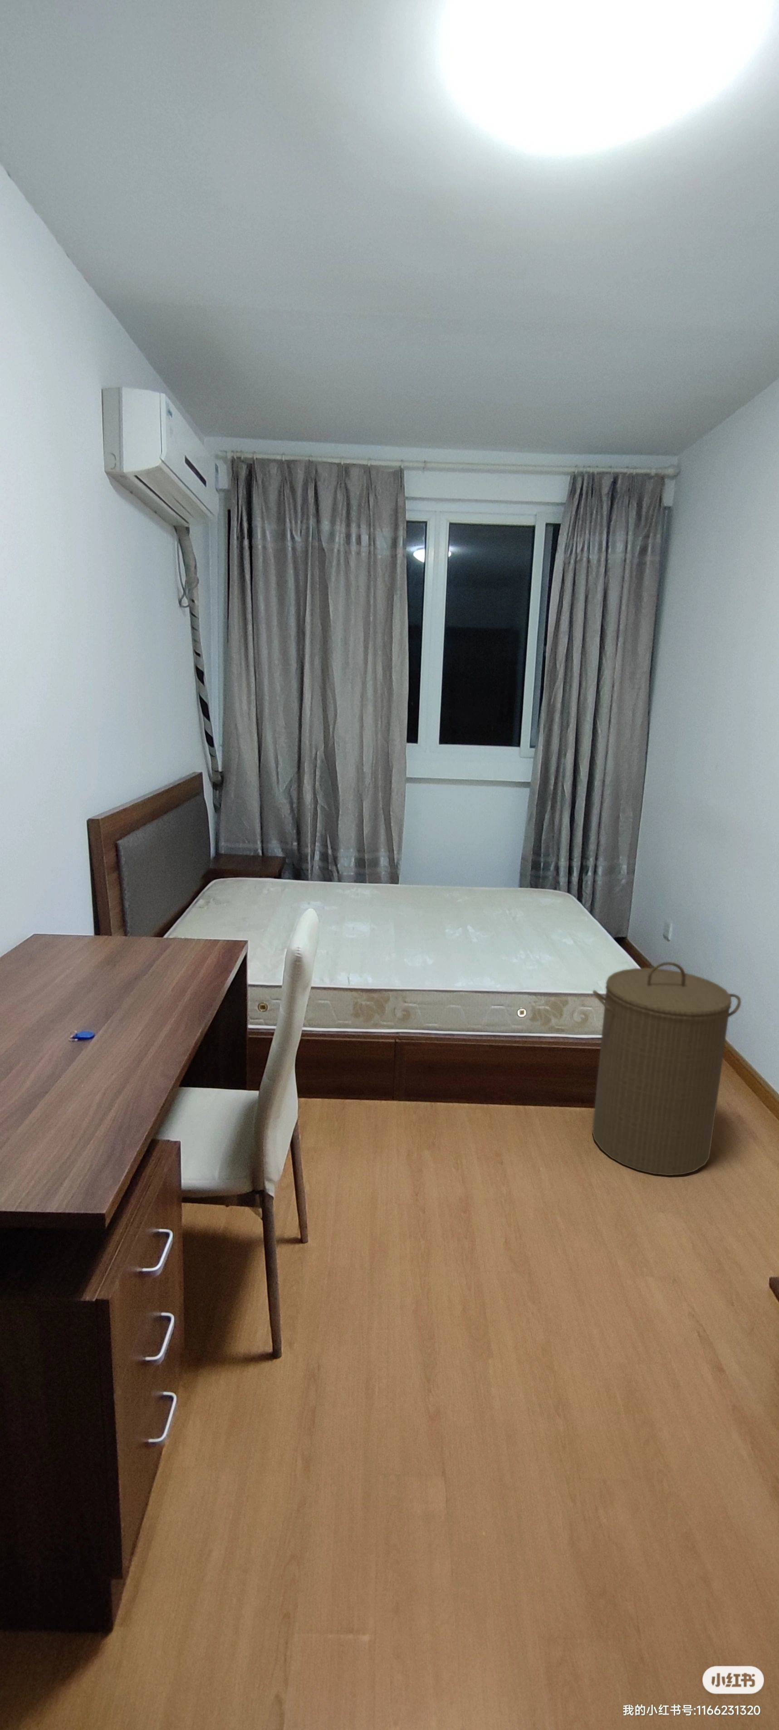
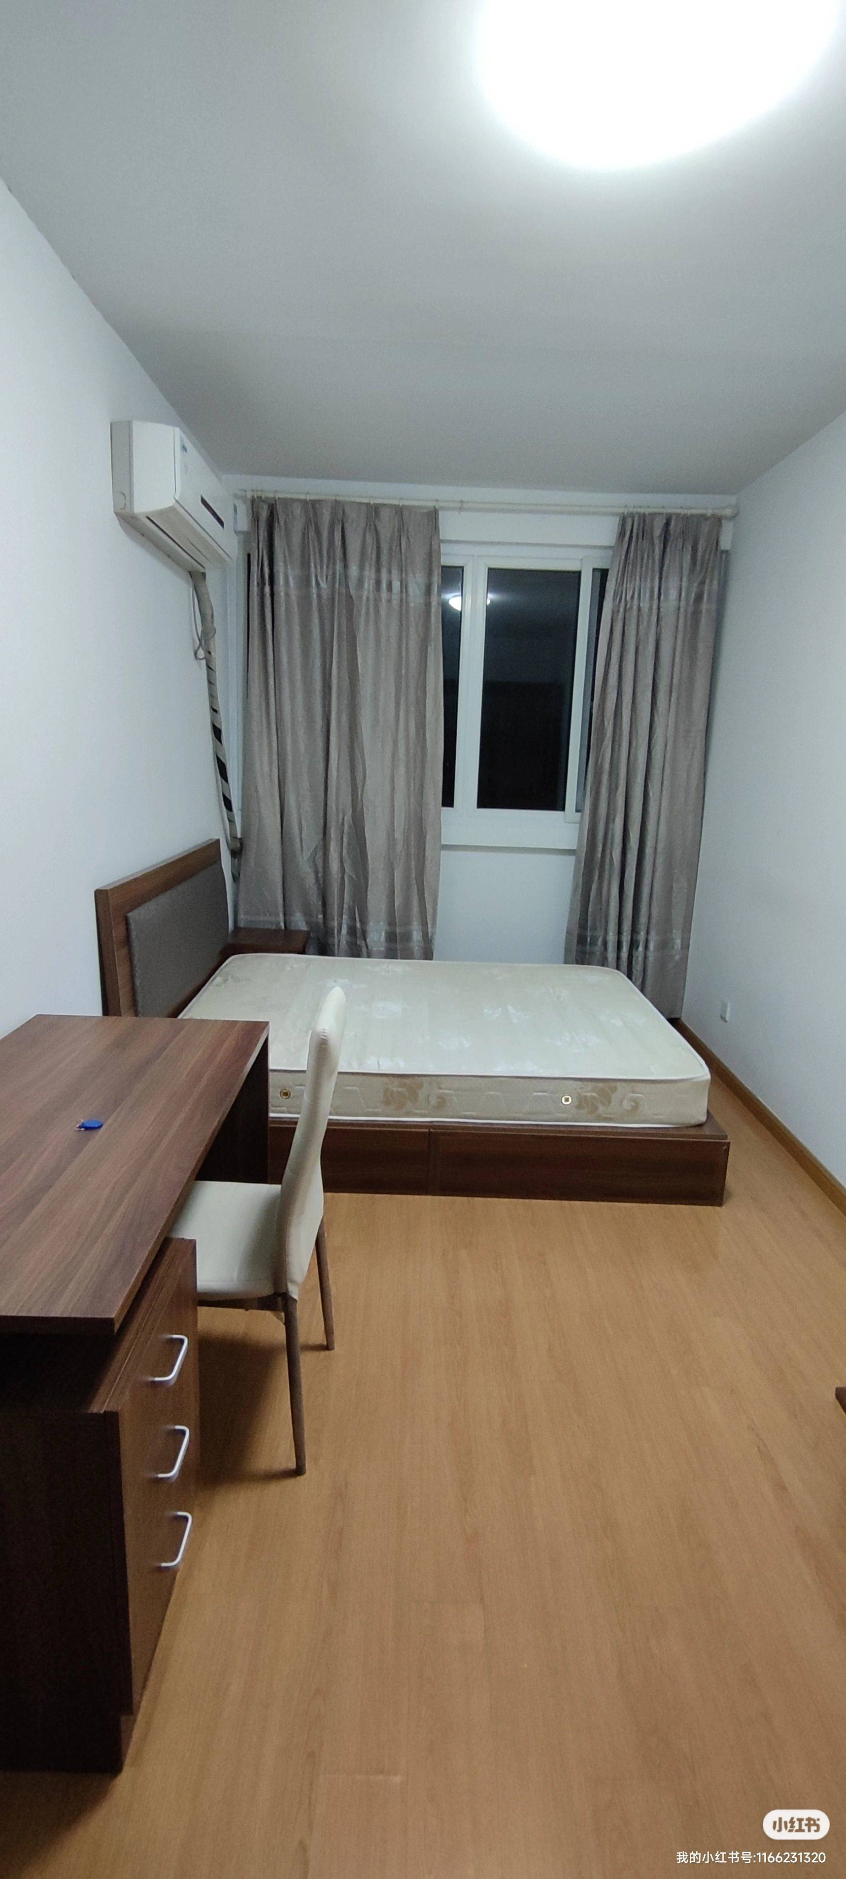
- laundry hamper [591,961,741,1176]
